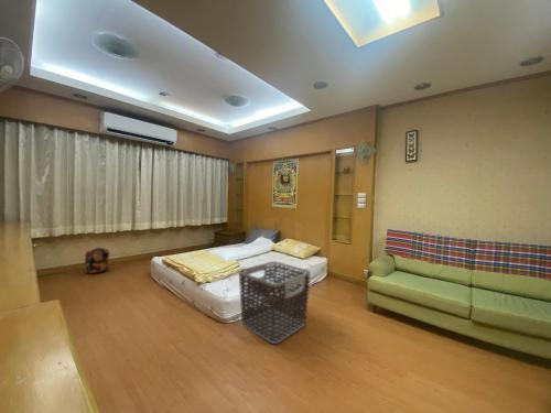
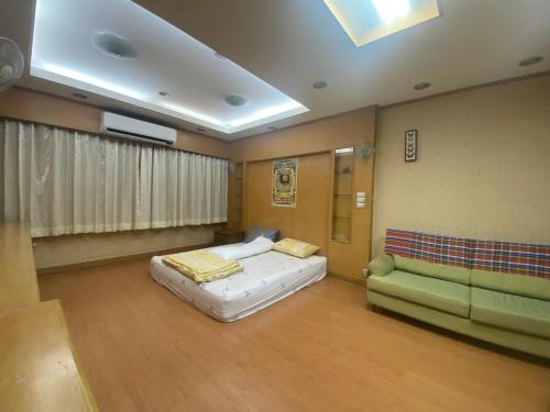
- clothes hamper [237,260,312,345]
- backpack [84,247,110,275]
